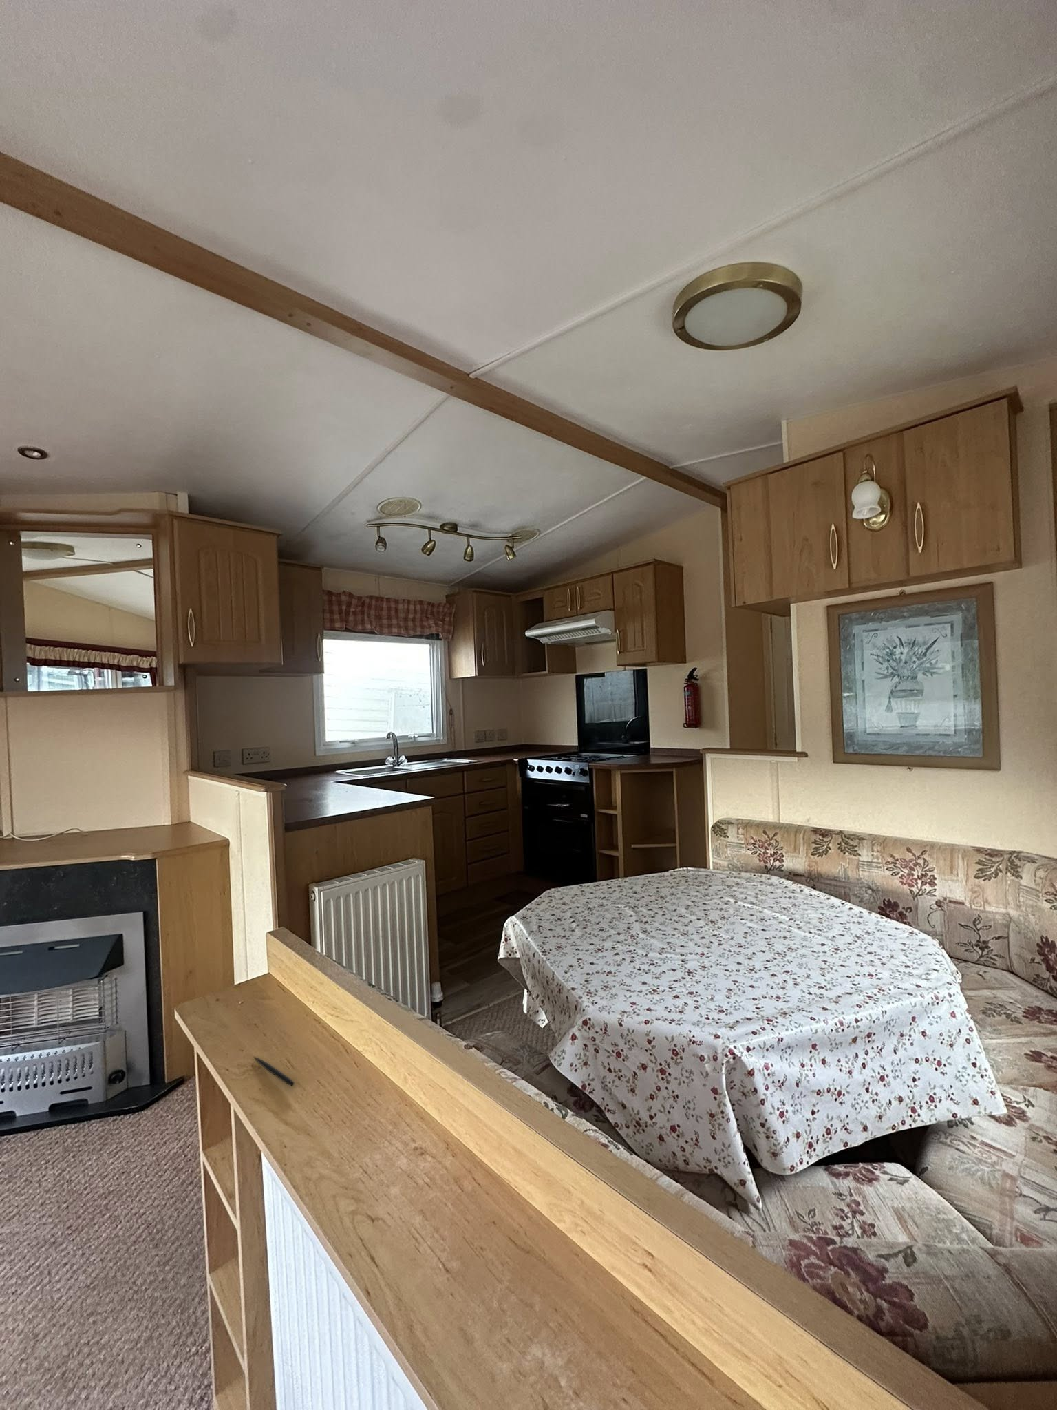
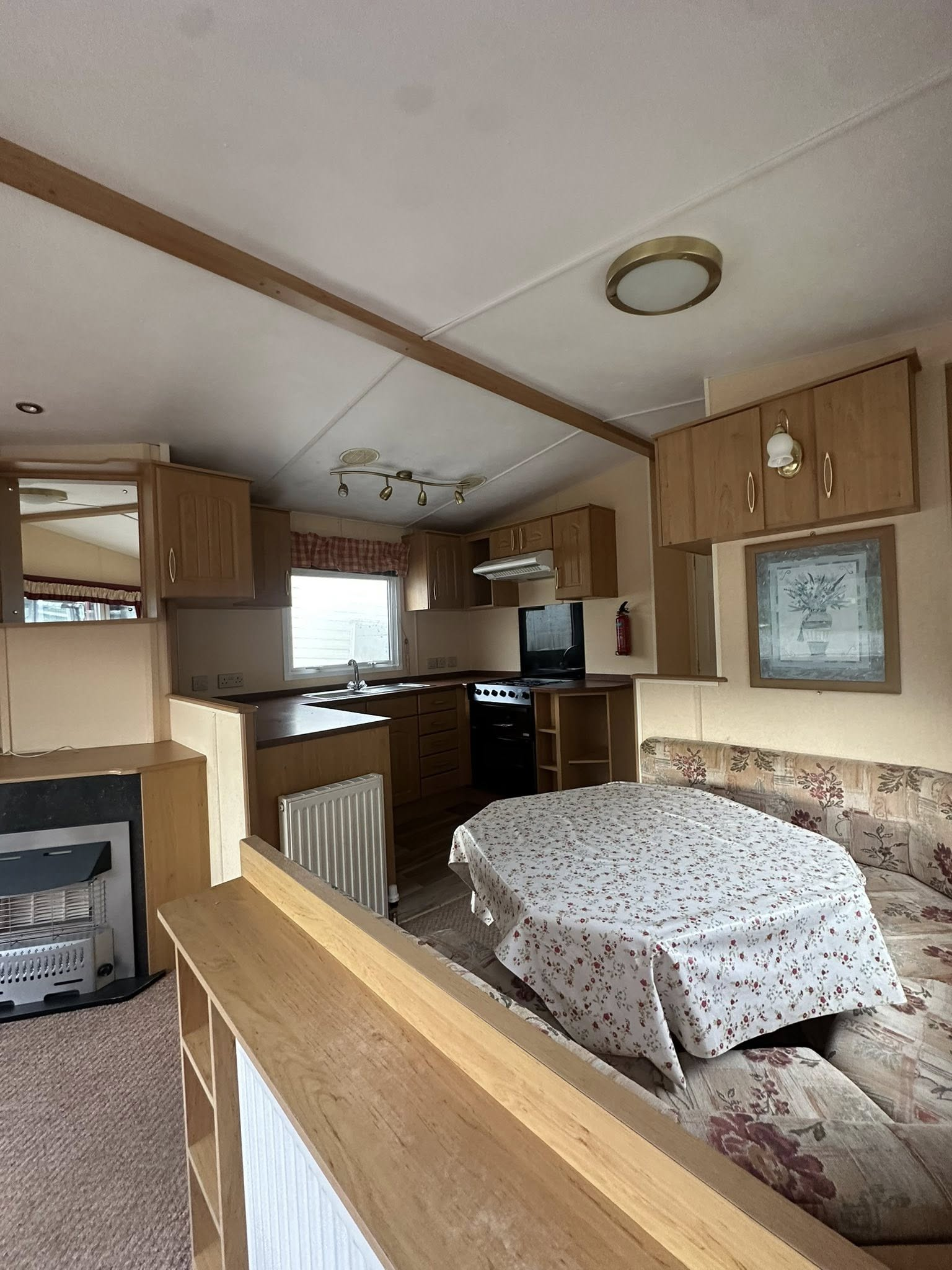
- pen [252,1056,295,1087]
